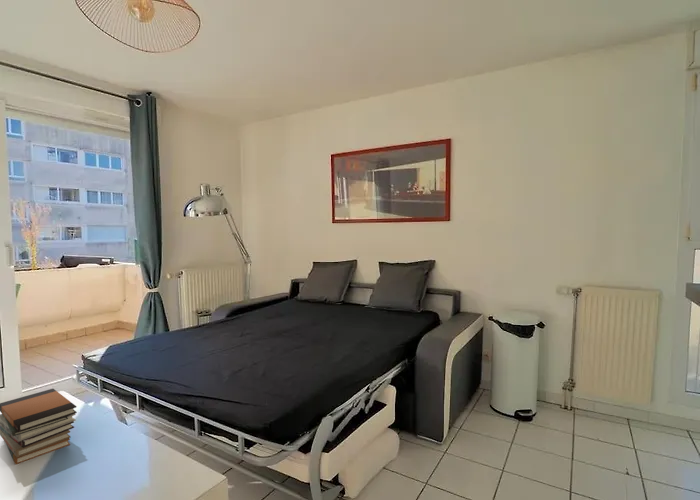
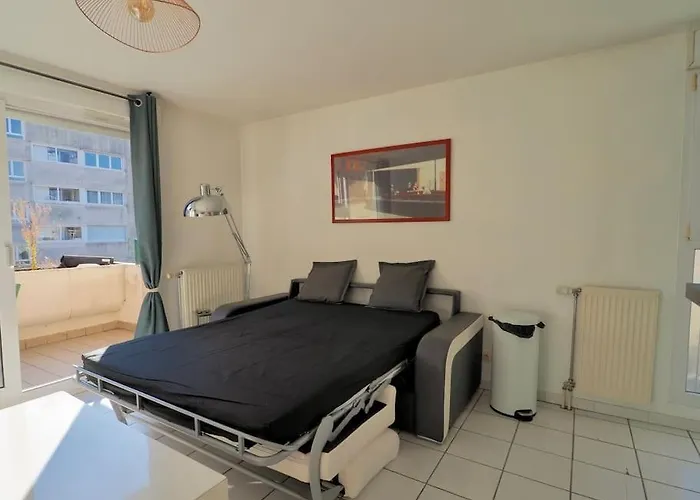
- book stack [0,388,78,466]
